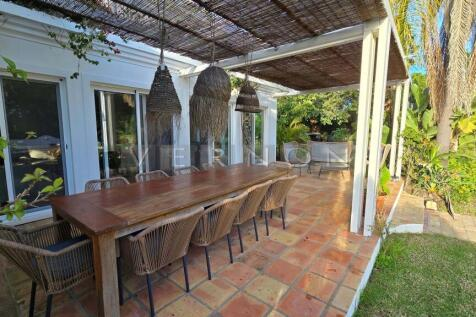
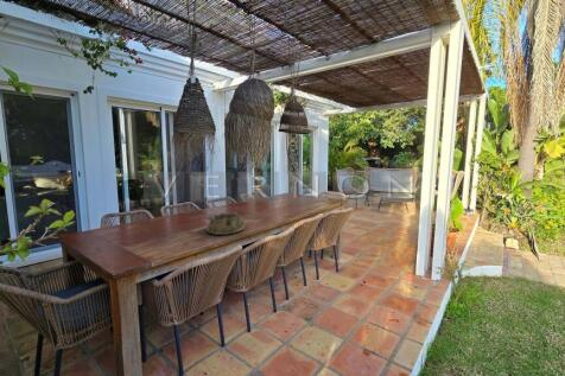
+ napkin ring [205,211,246,236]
